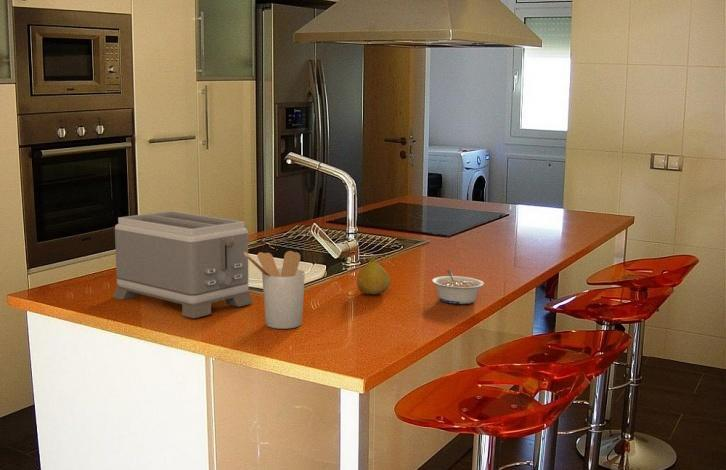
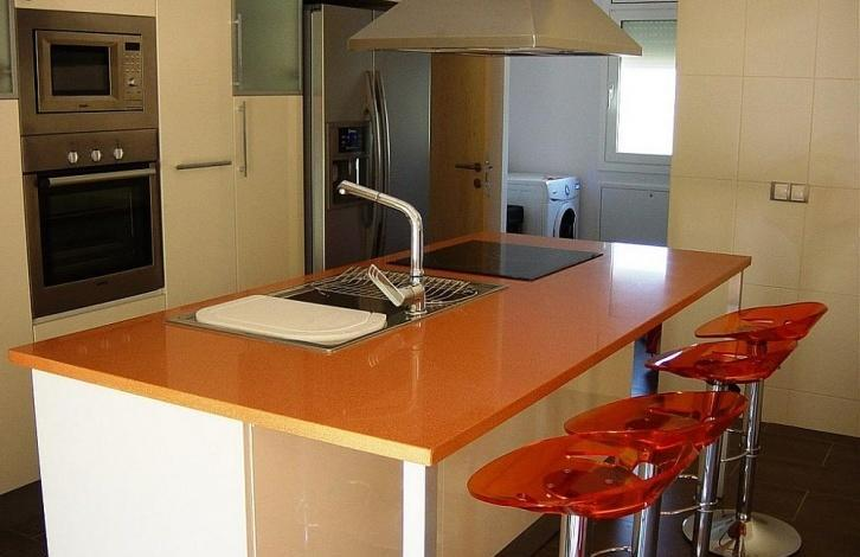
- toaster [112,210,255,319]
- legume [431,269,485,305]
- utensil holder [244,250,306,330]
- fruit [356,254,391,295]
